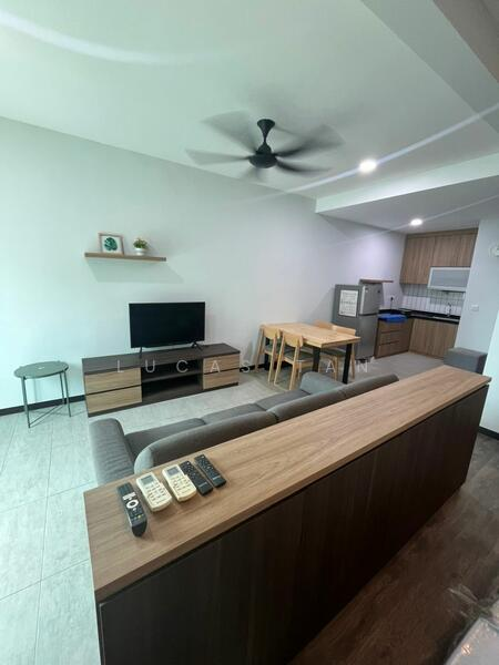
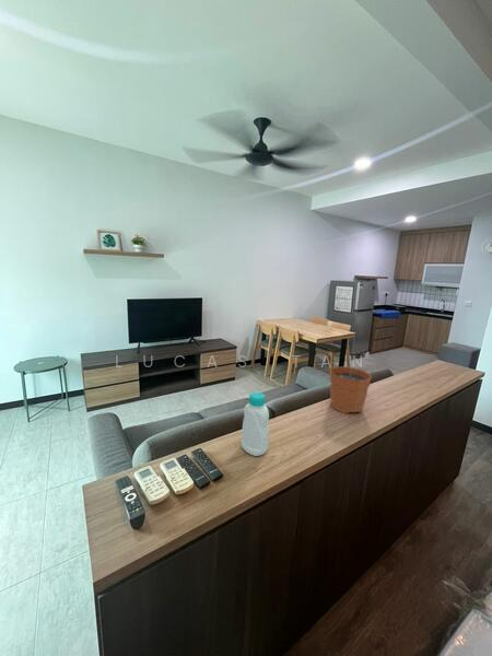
+ plant pot [329,353,373,414]
+ bottle [241,391,270,457]
